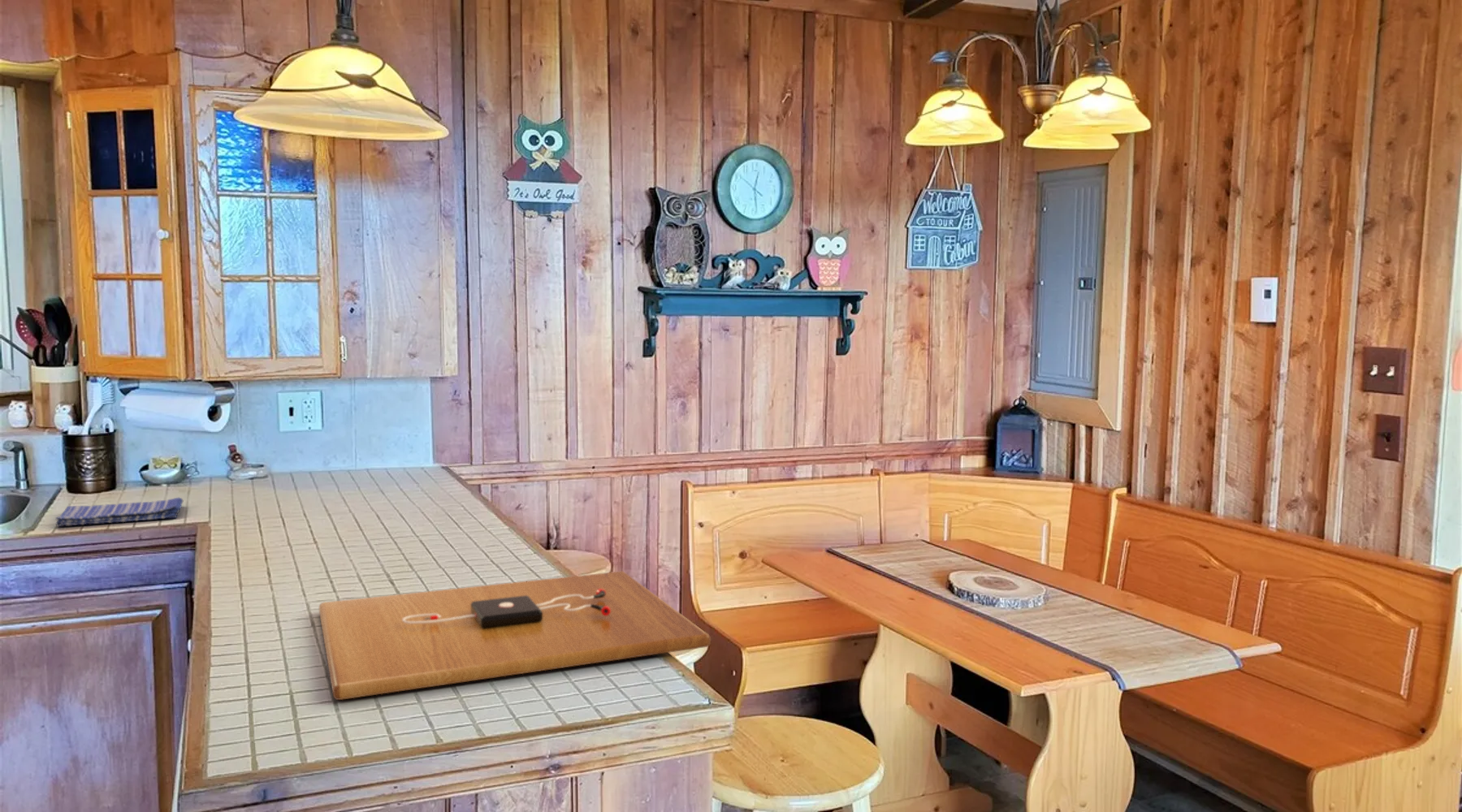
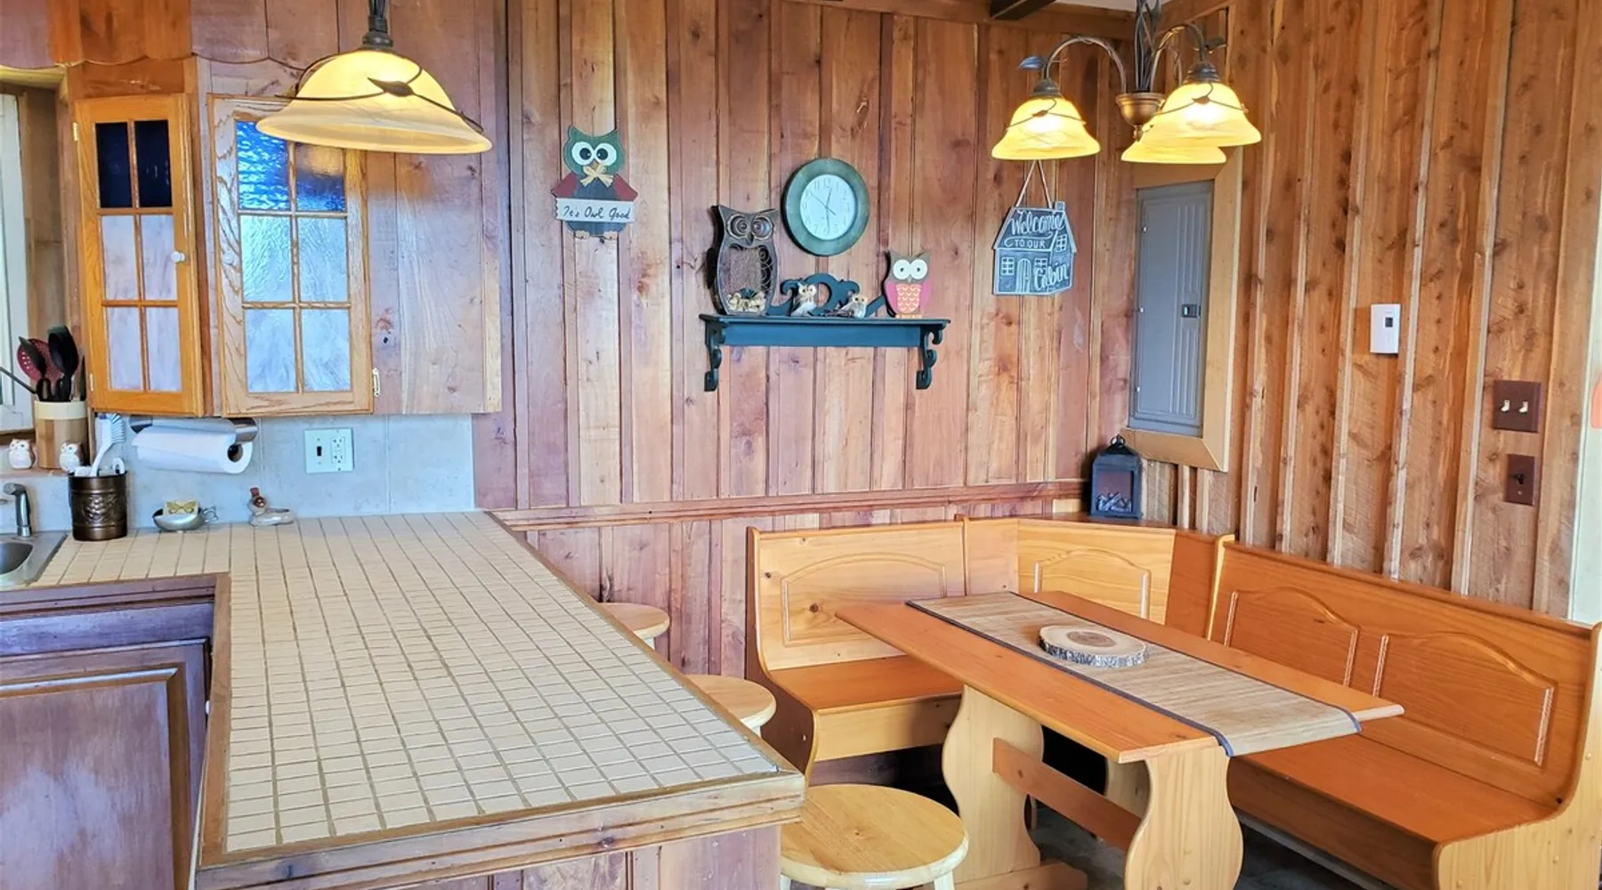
- cutting board [318,570,712,701]
- dish towel [54,497,184,527]
